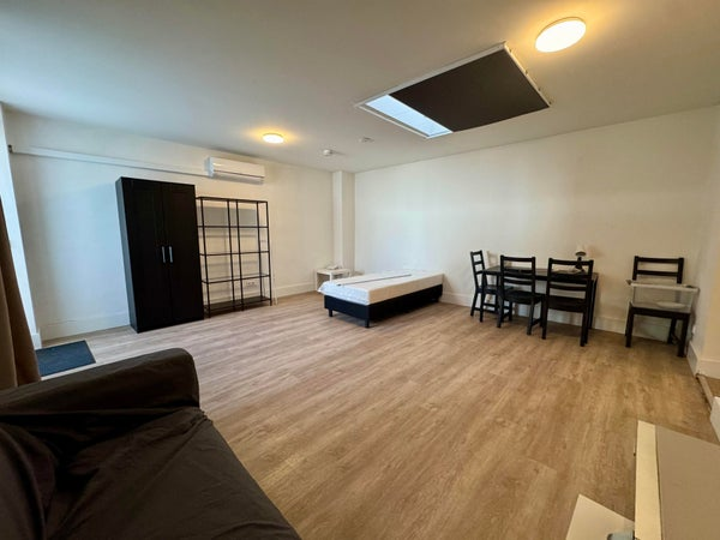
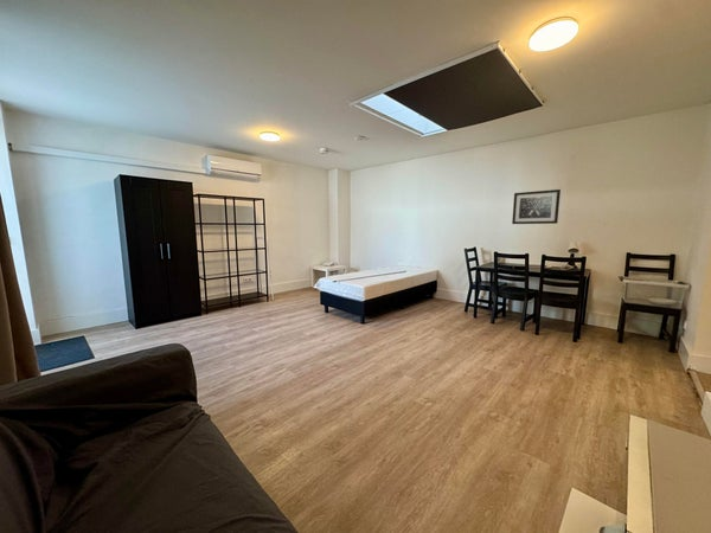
+ wall art [511,188,562,225]
